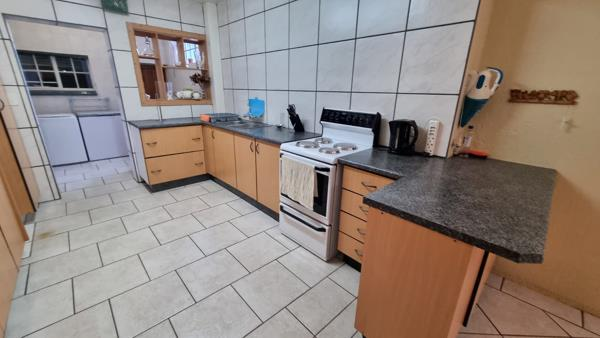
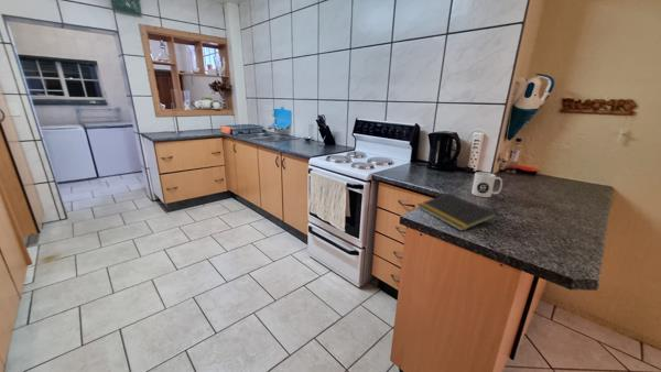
+ notepad [416,193,499,232]
+ mug [470,171,503,198]
